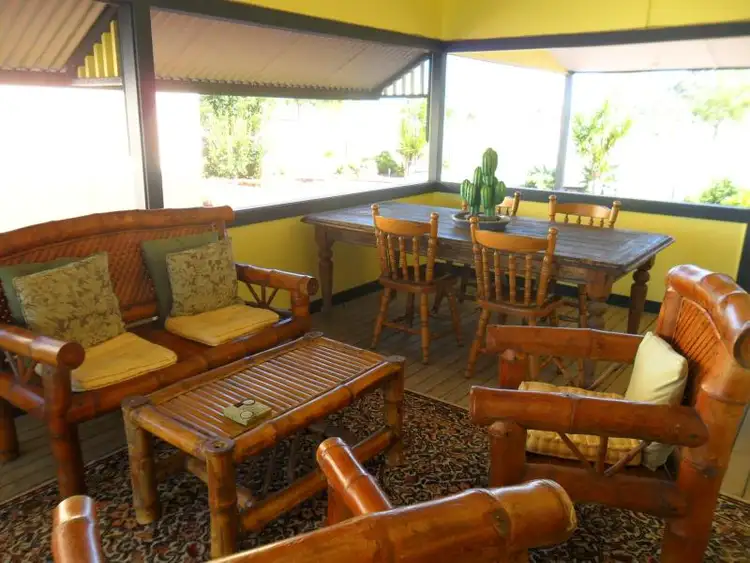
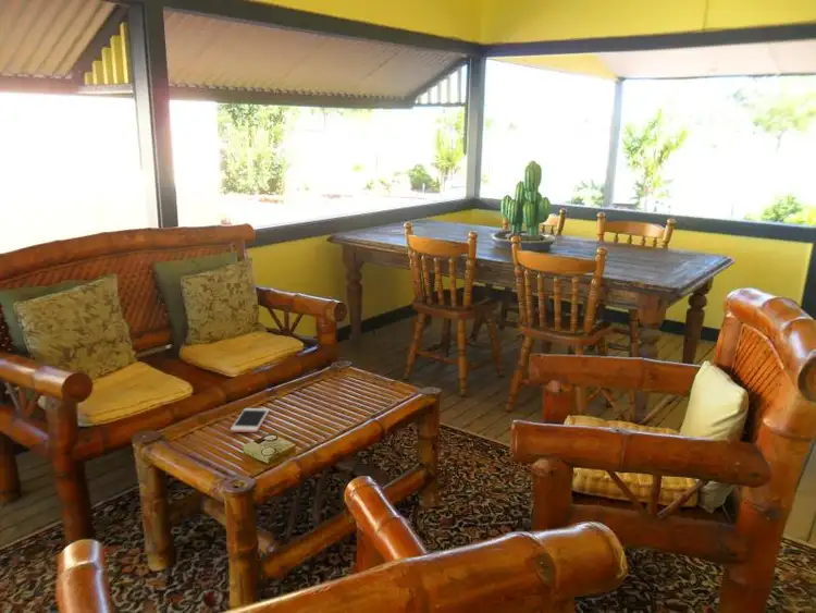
+ cell phone [230,407,270,433]
